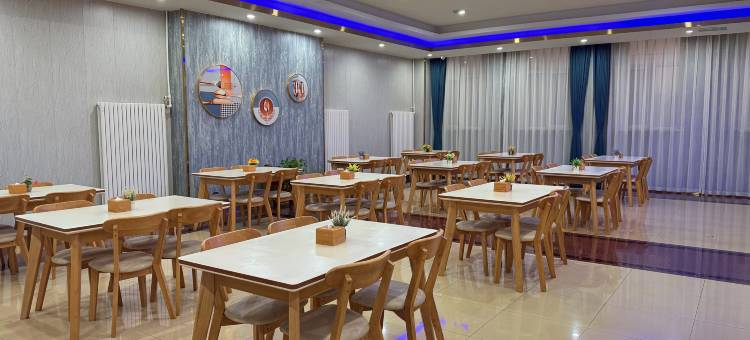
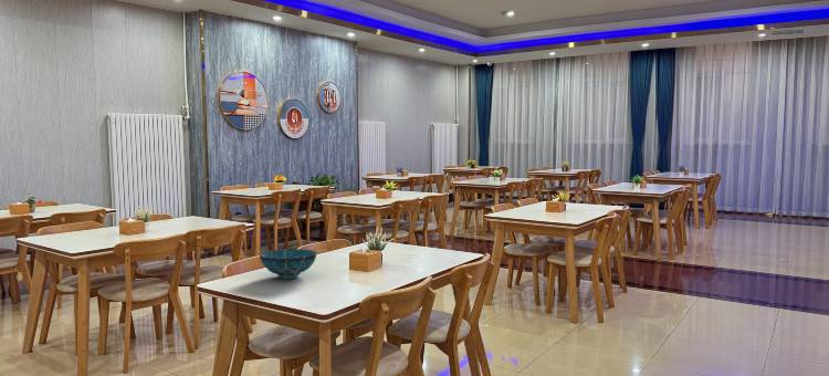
+ decorative bowl [259,248,318,280]
